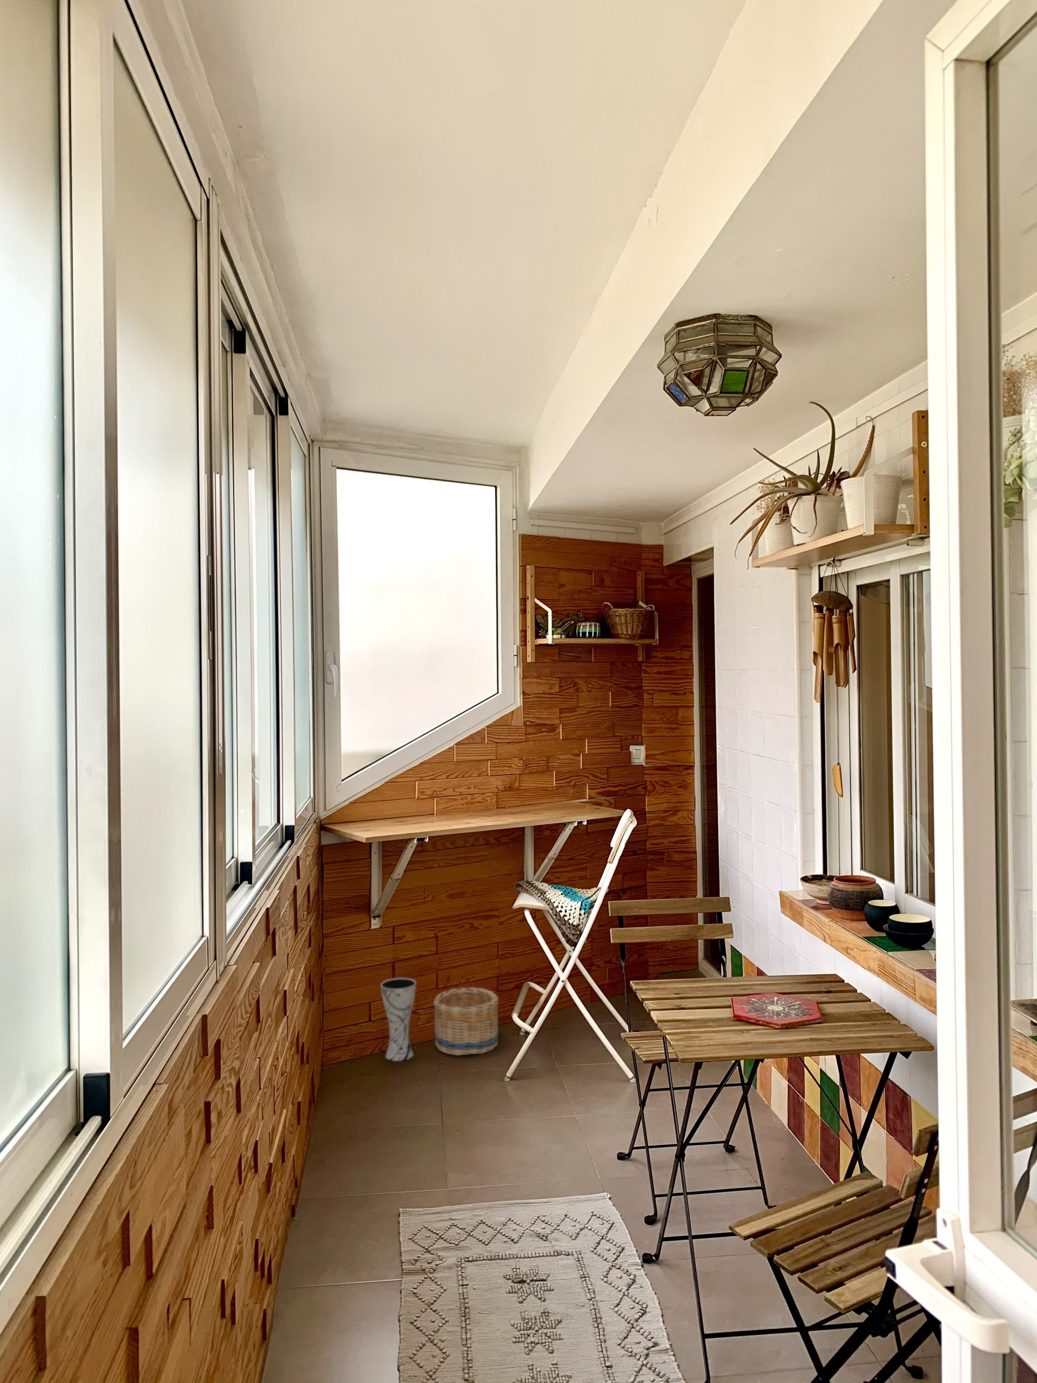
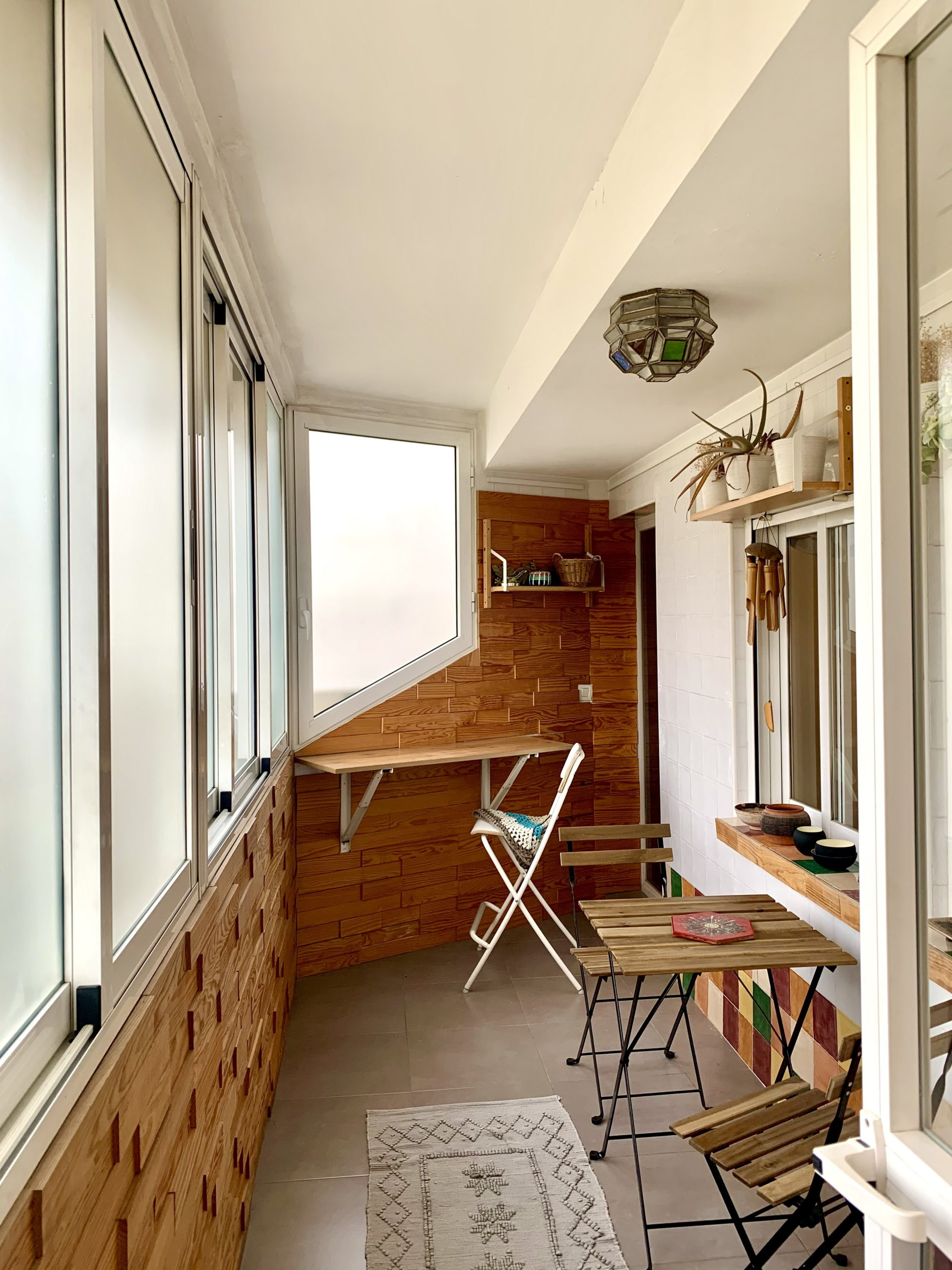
- basket [432,987,499,1056]
- vase [380,977,416,1062]
